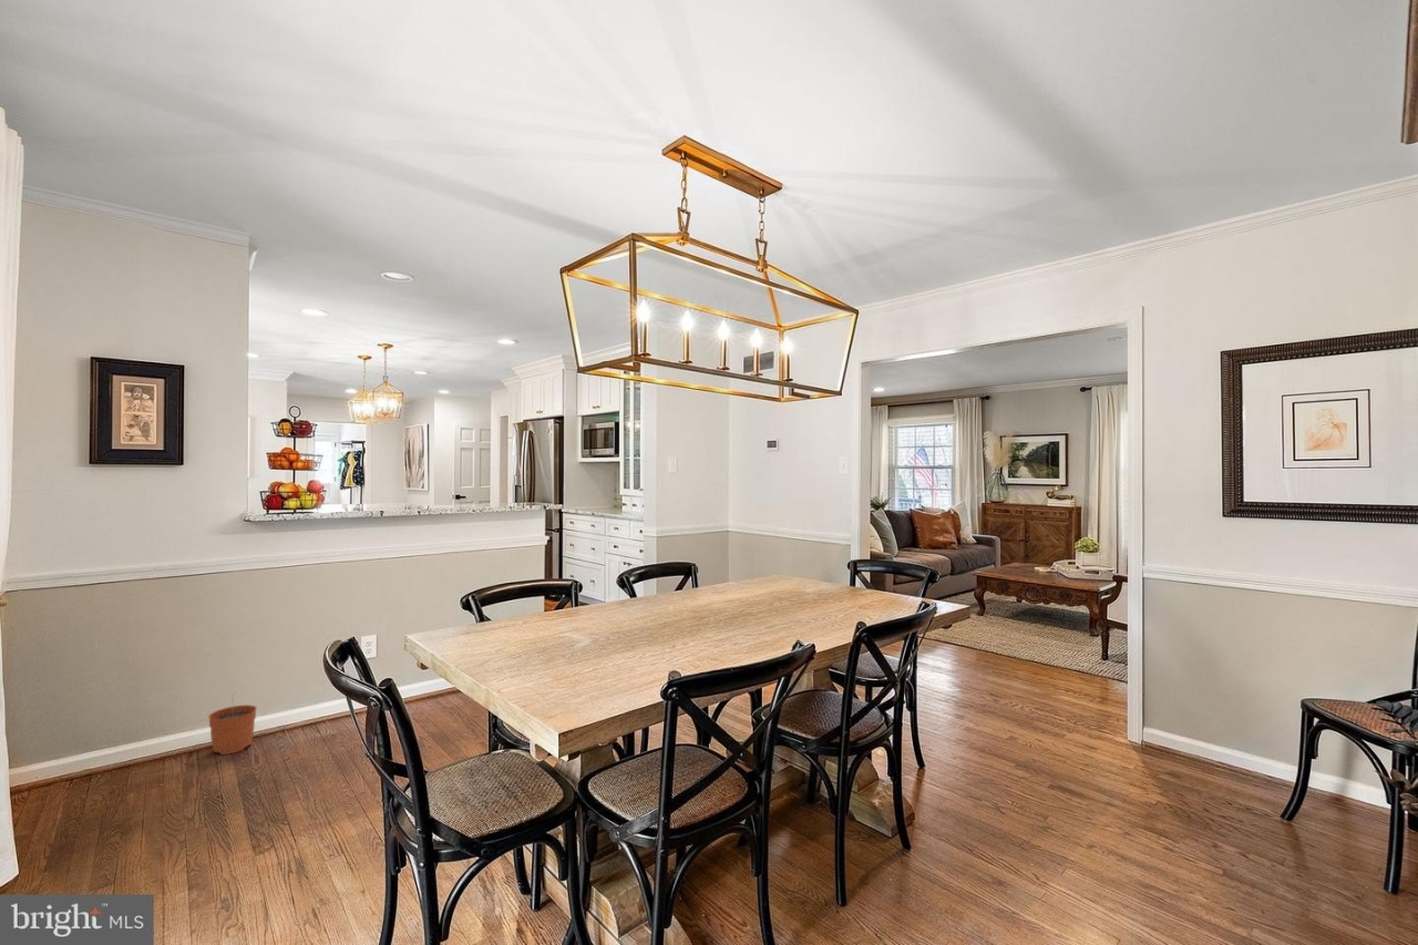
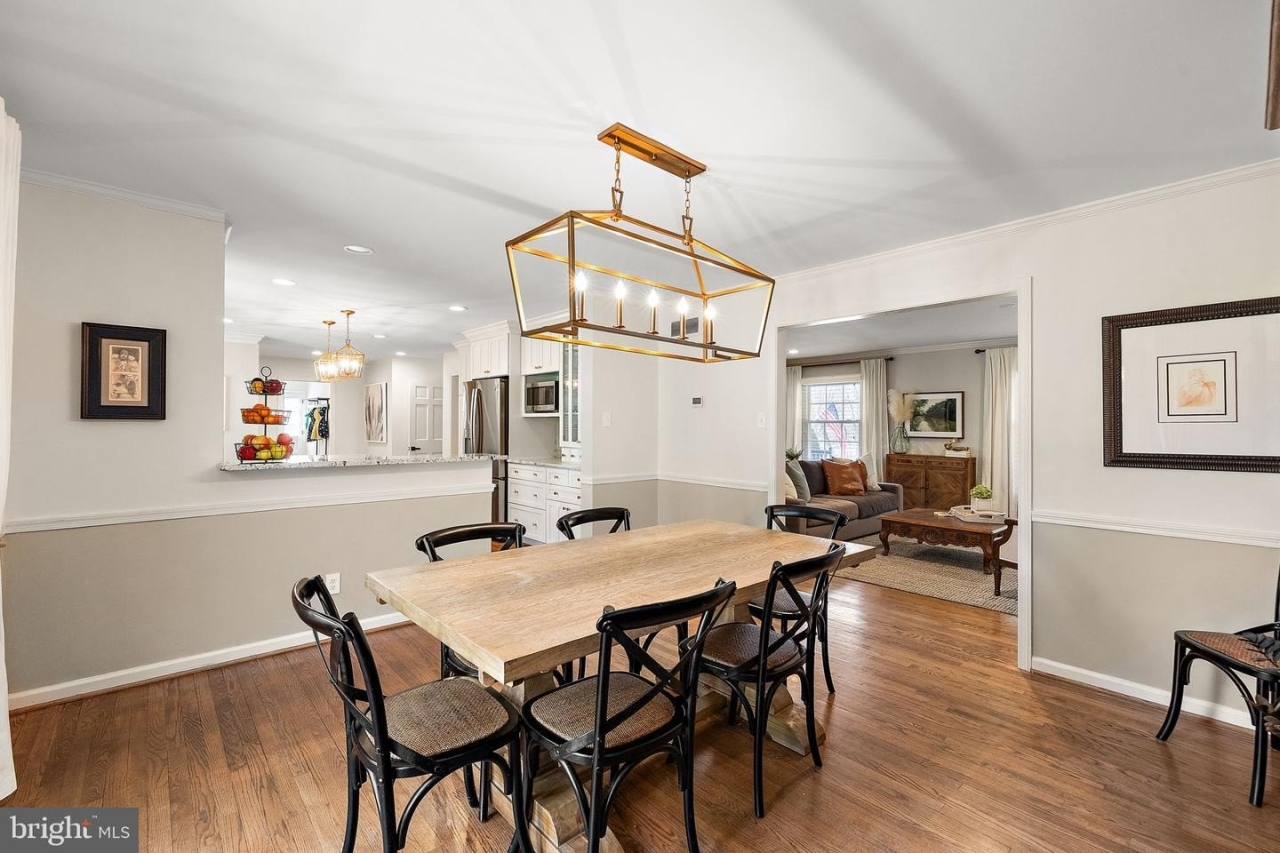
- plant pot [207,690,258,756]
